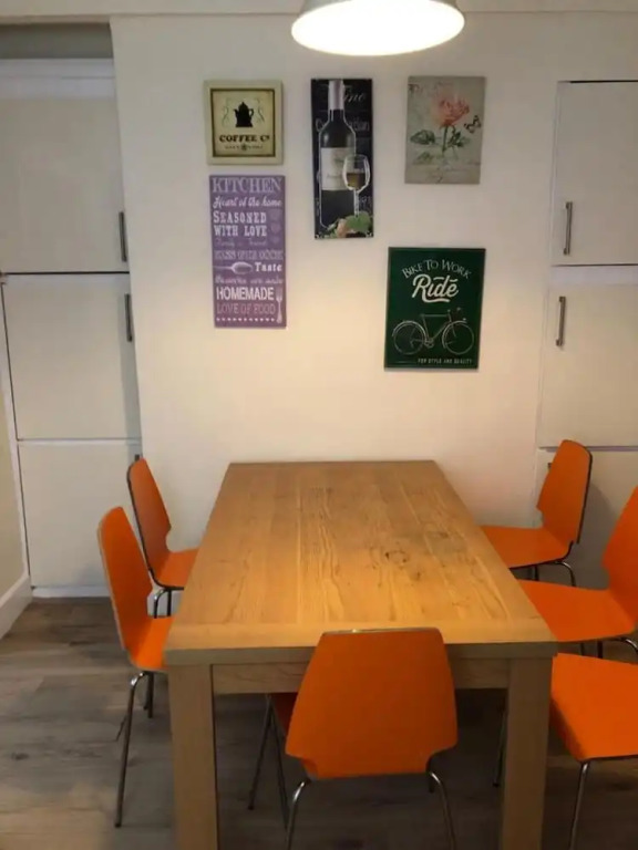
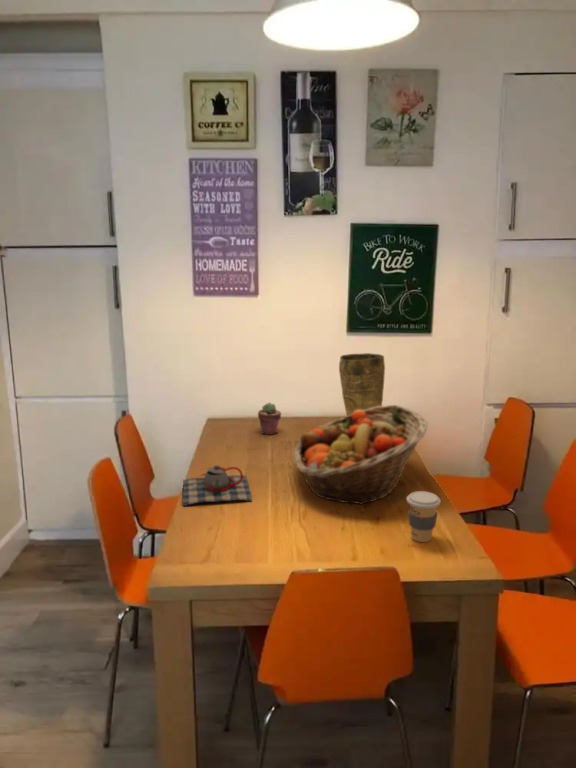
+ teapot [182,464,253,507]
+ coffee cup [406,490,441,543]
+ potted succulent [257,402,282,436]
+ vase [338,352,386,417]
+ fruit basket [293,404,429,506]
